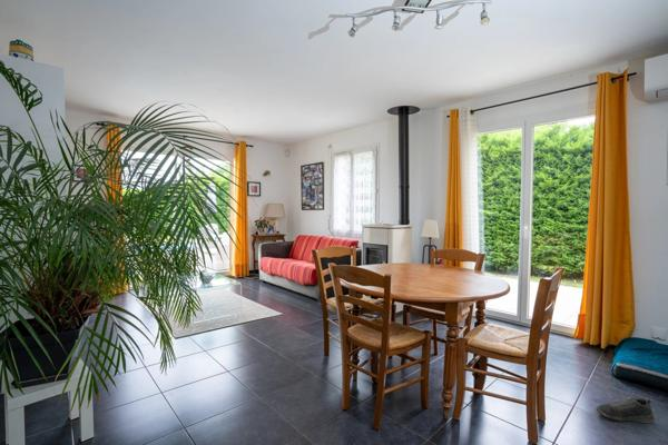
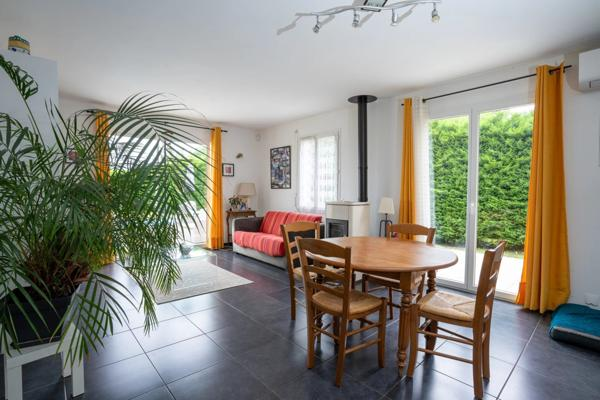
- shoe [595,395,657,424]
